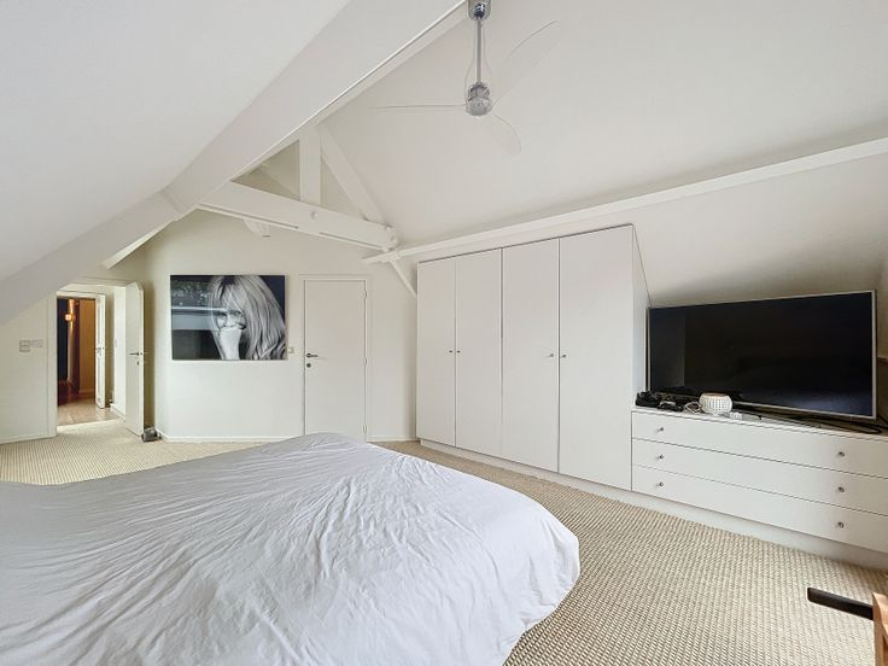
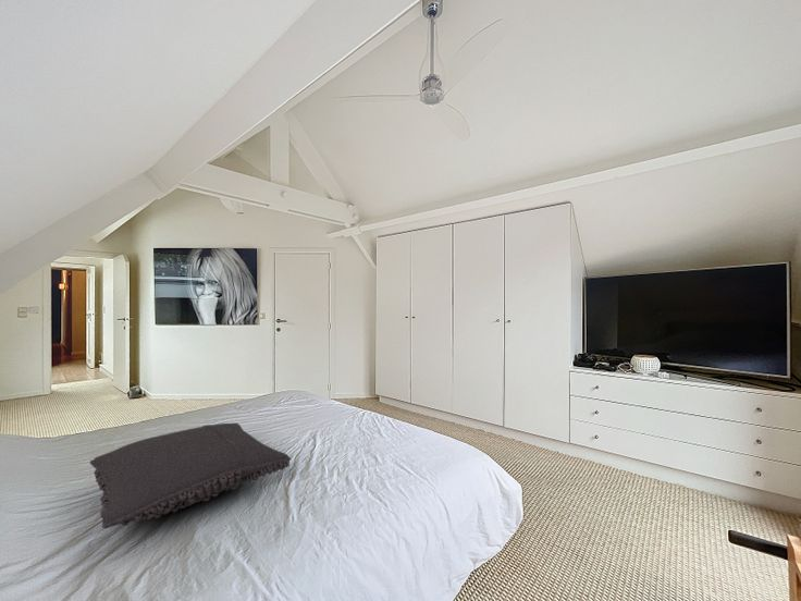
+ pillow [89,422,292,529]
